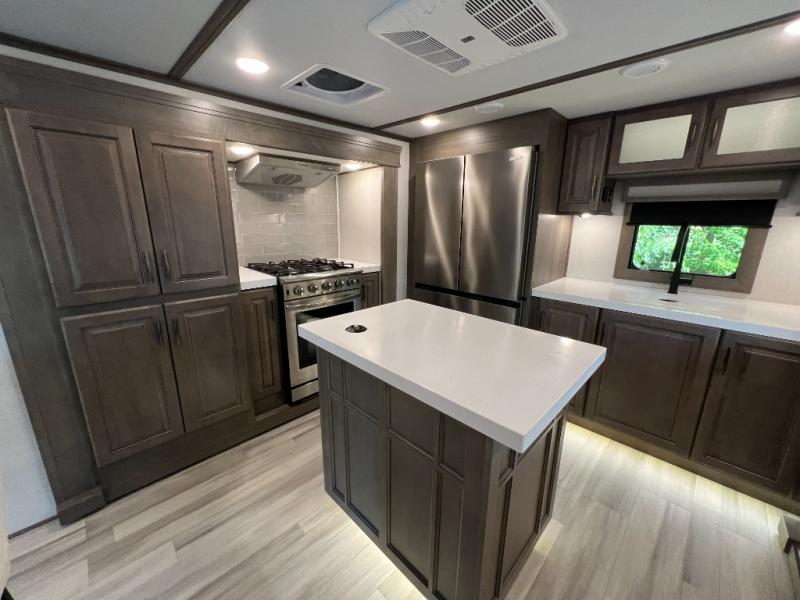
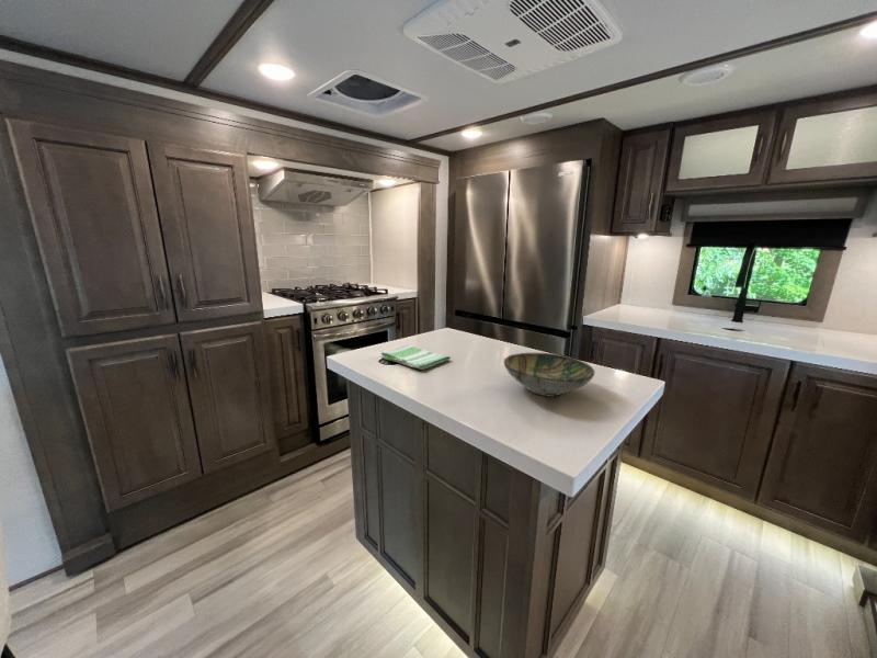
+ bowl [502,352,596,397]
+ dish towel [380,343,452,371]
